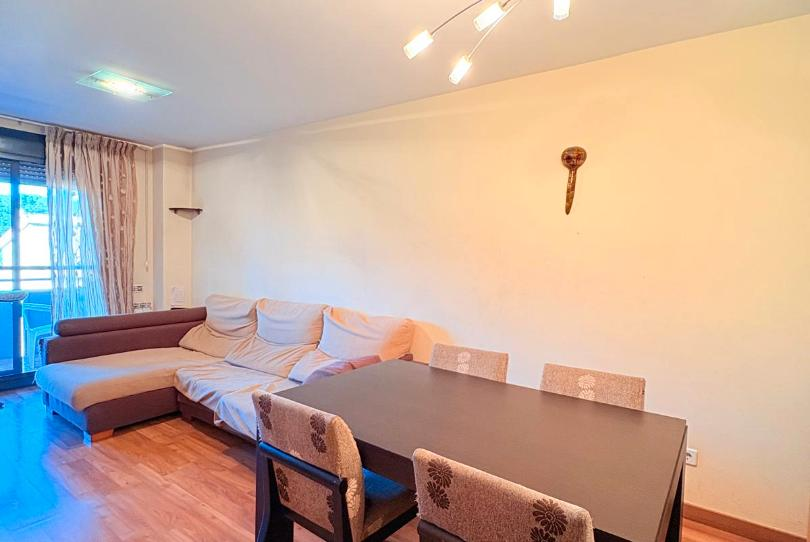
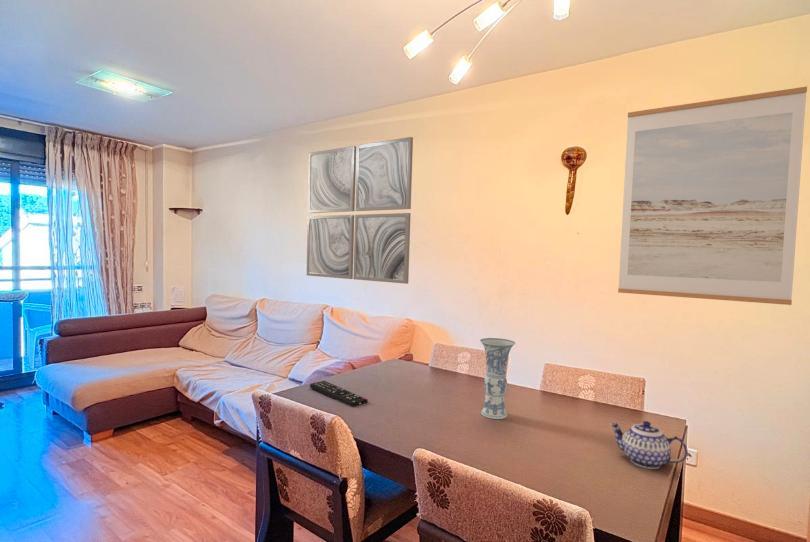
+ vase [479,337,517,420]
+ remote control [309,380,369,408]
+ wall art [617,86,808,306]
+ teapot [609,420,689,470]
+ wall art [306,136,414,285]
